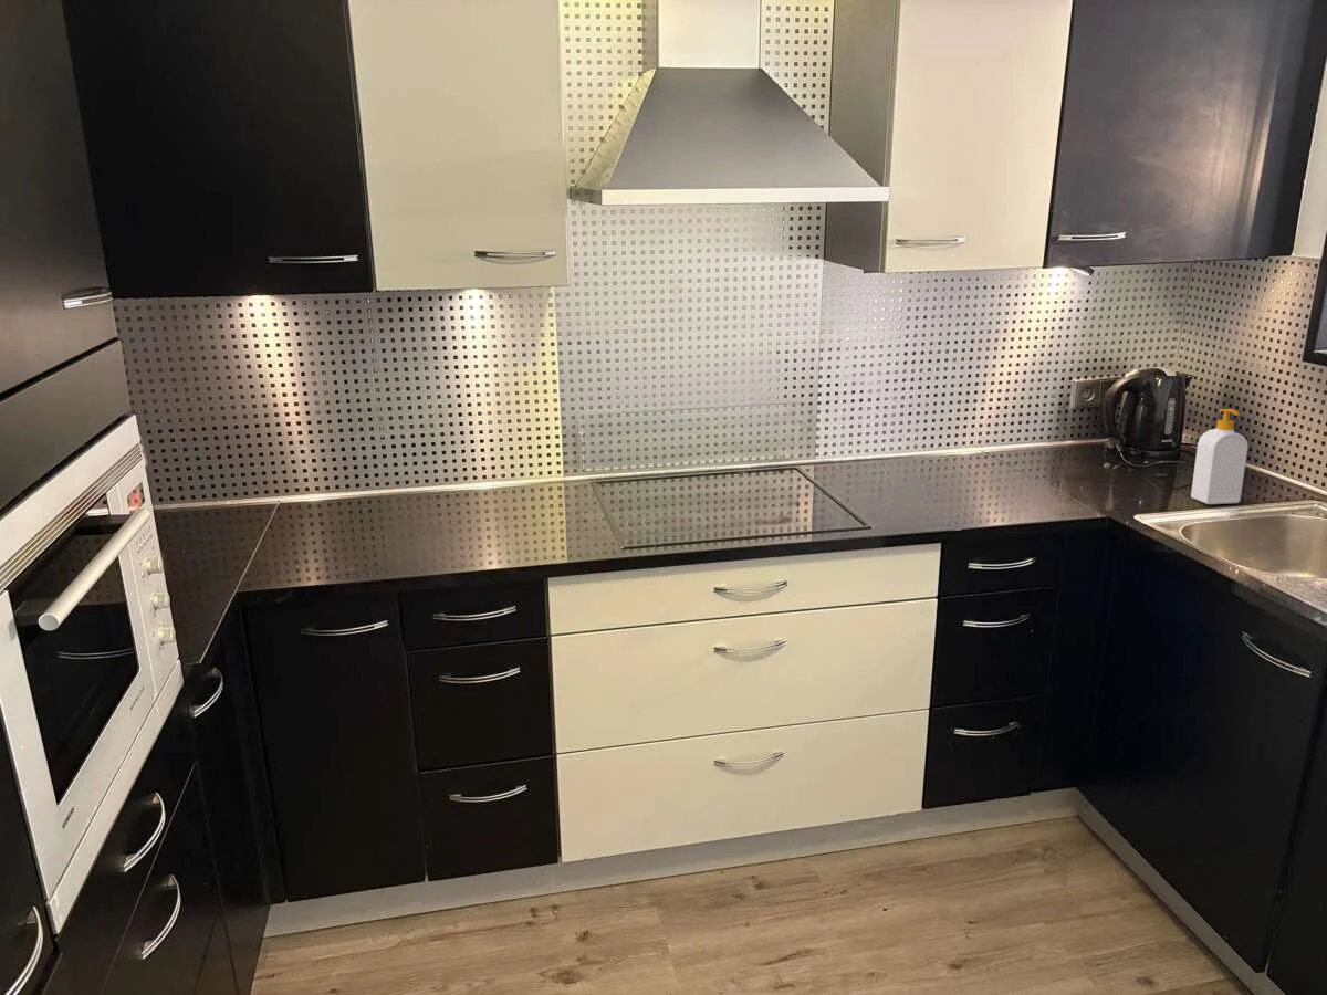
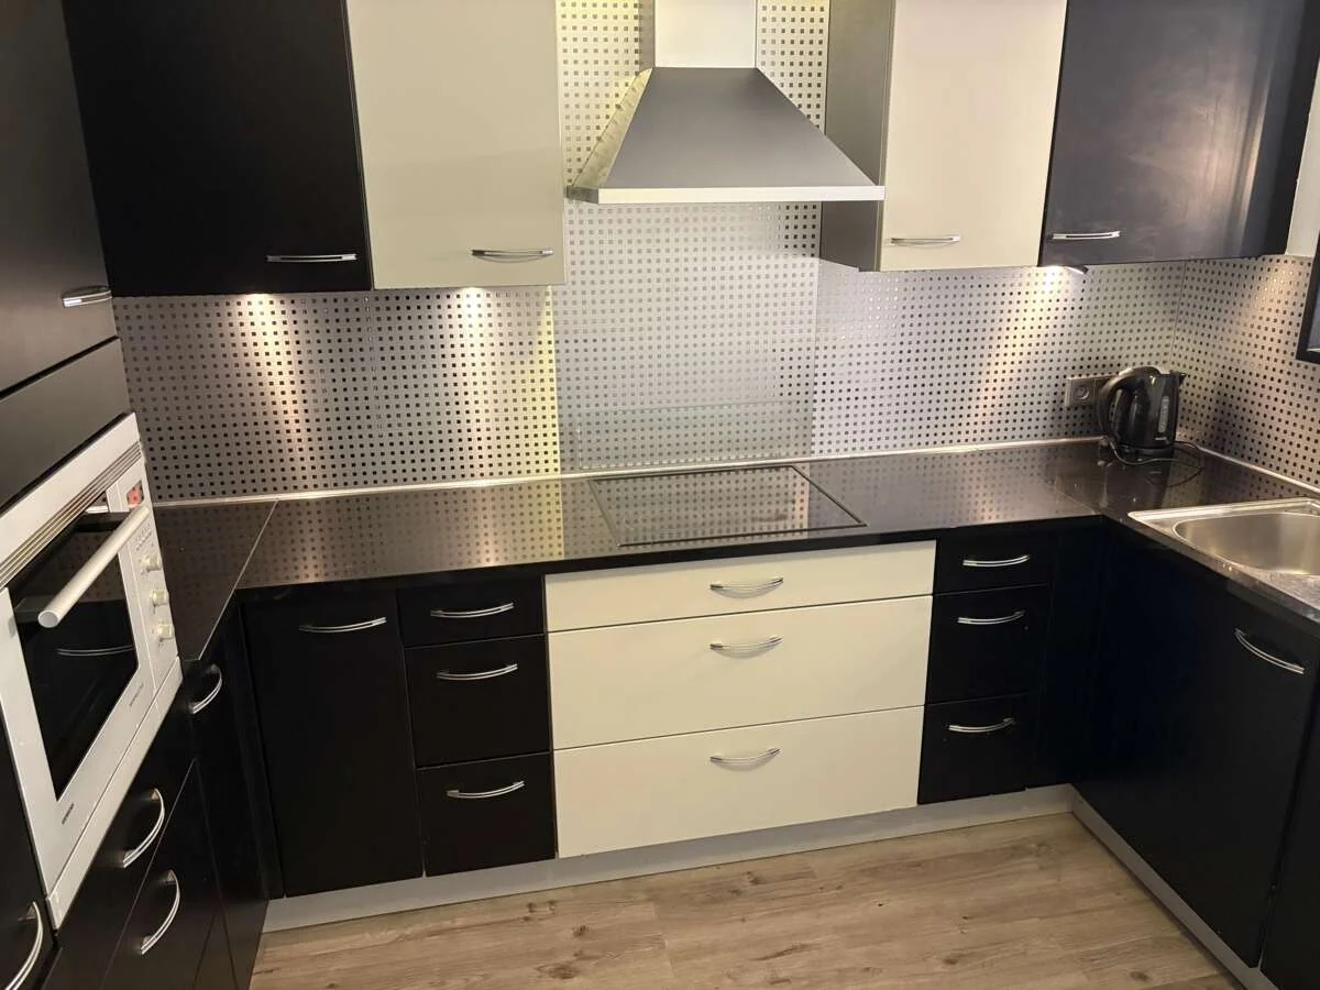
- soap bottle [1190,408,1248,505]
